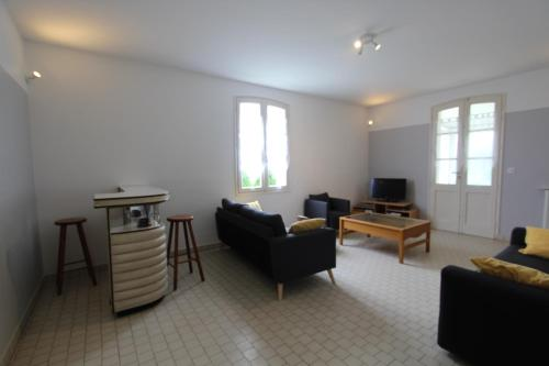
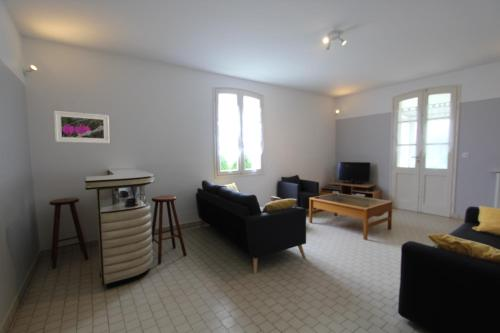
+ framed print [53,110,111,144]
